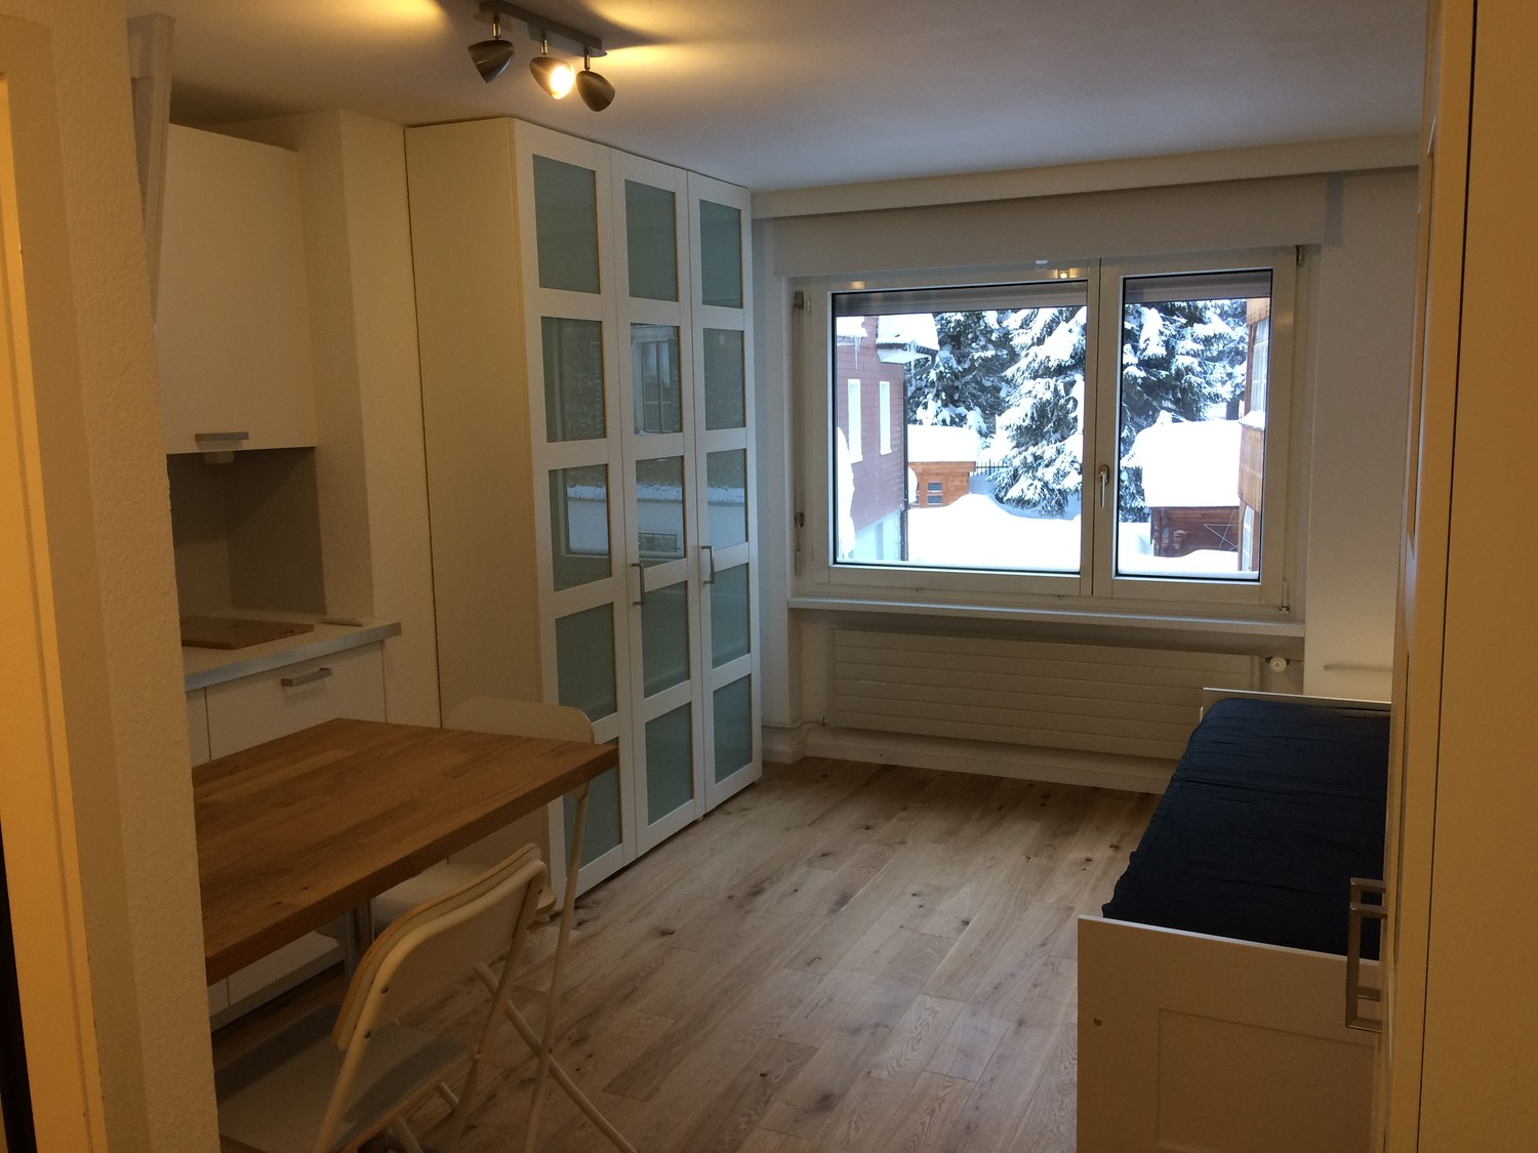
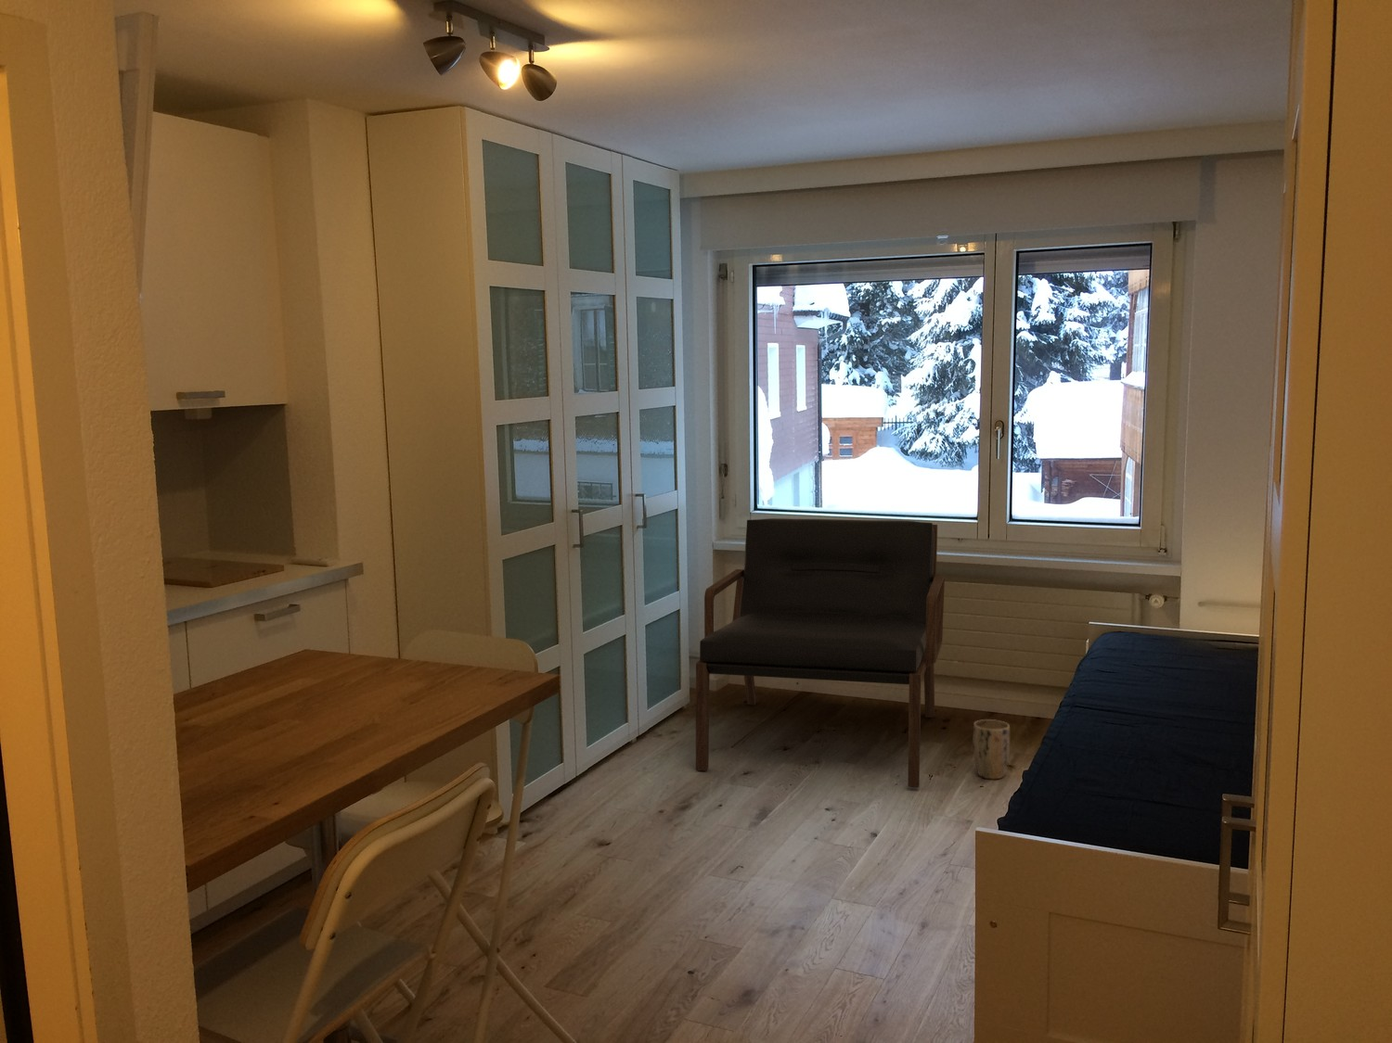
+ bench [695,517,946,788]
+ plant pot [971,719,1011,780]
